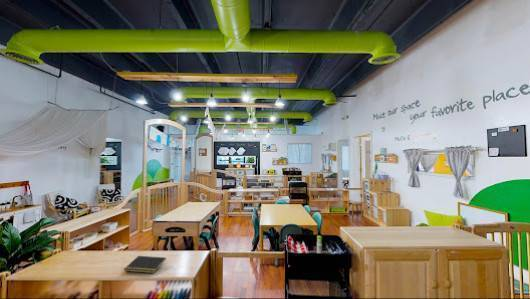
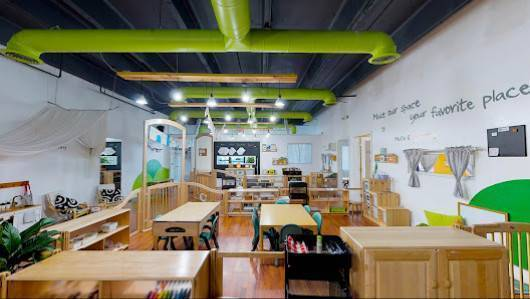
- notepad [123,255,167,274]
